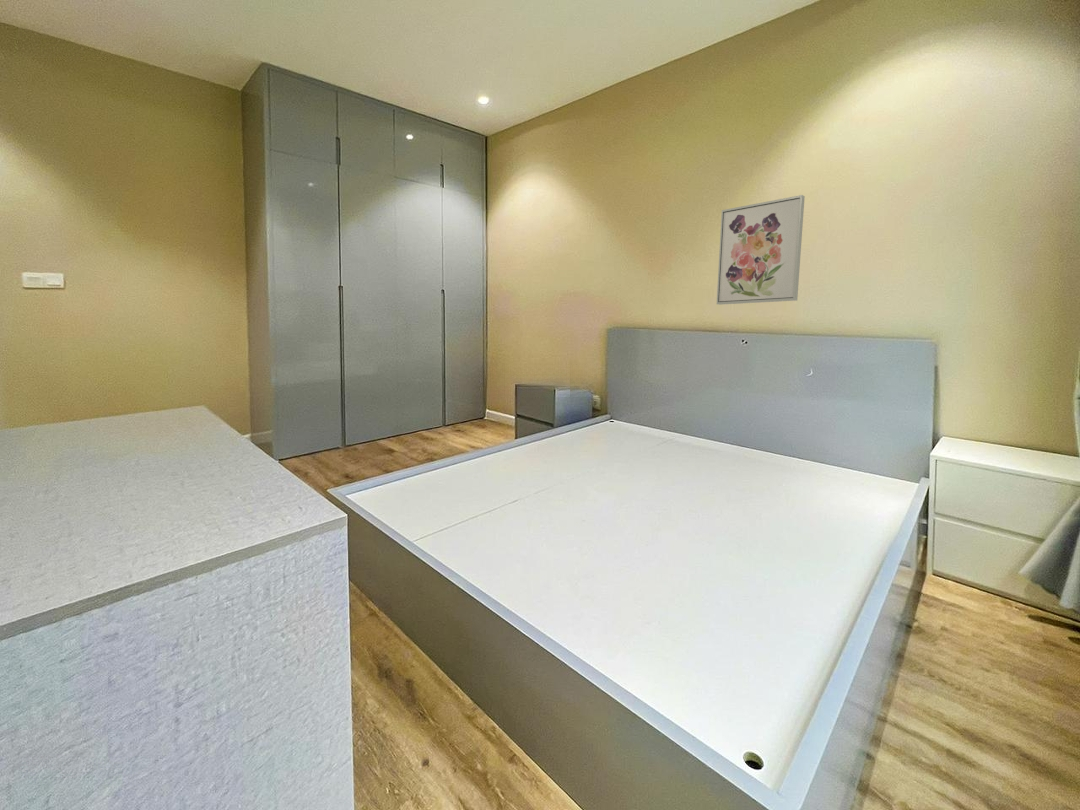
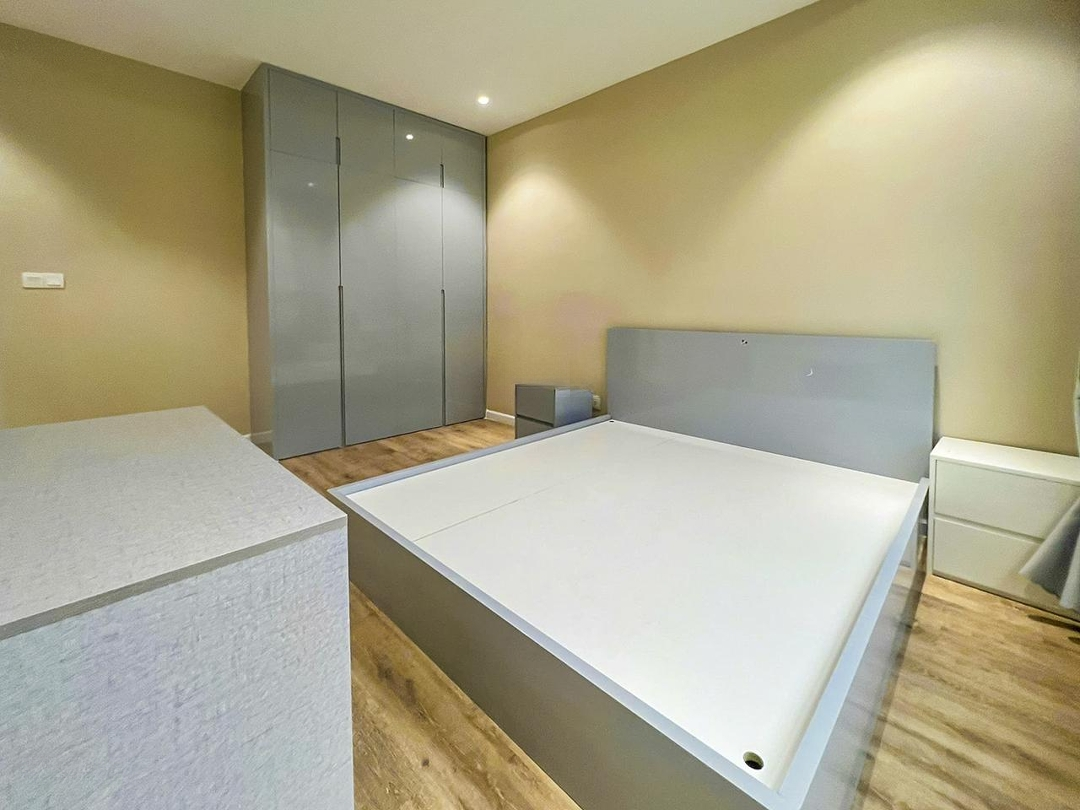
- wall art [716,194,806,306]
